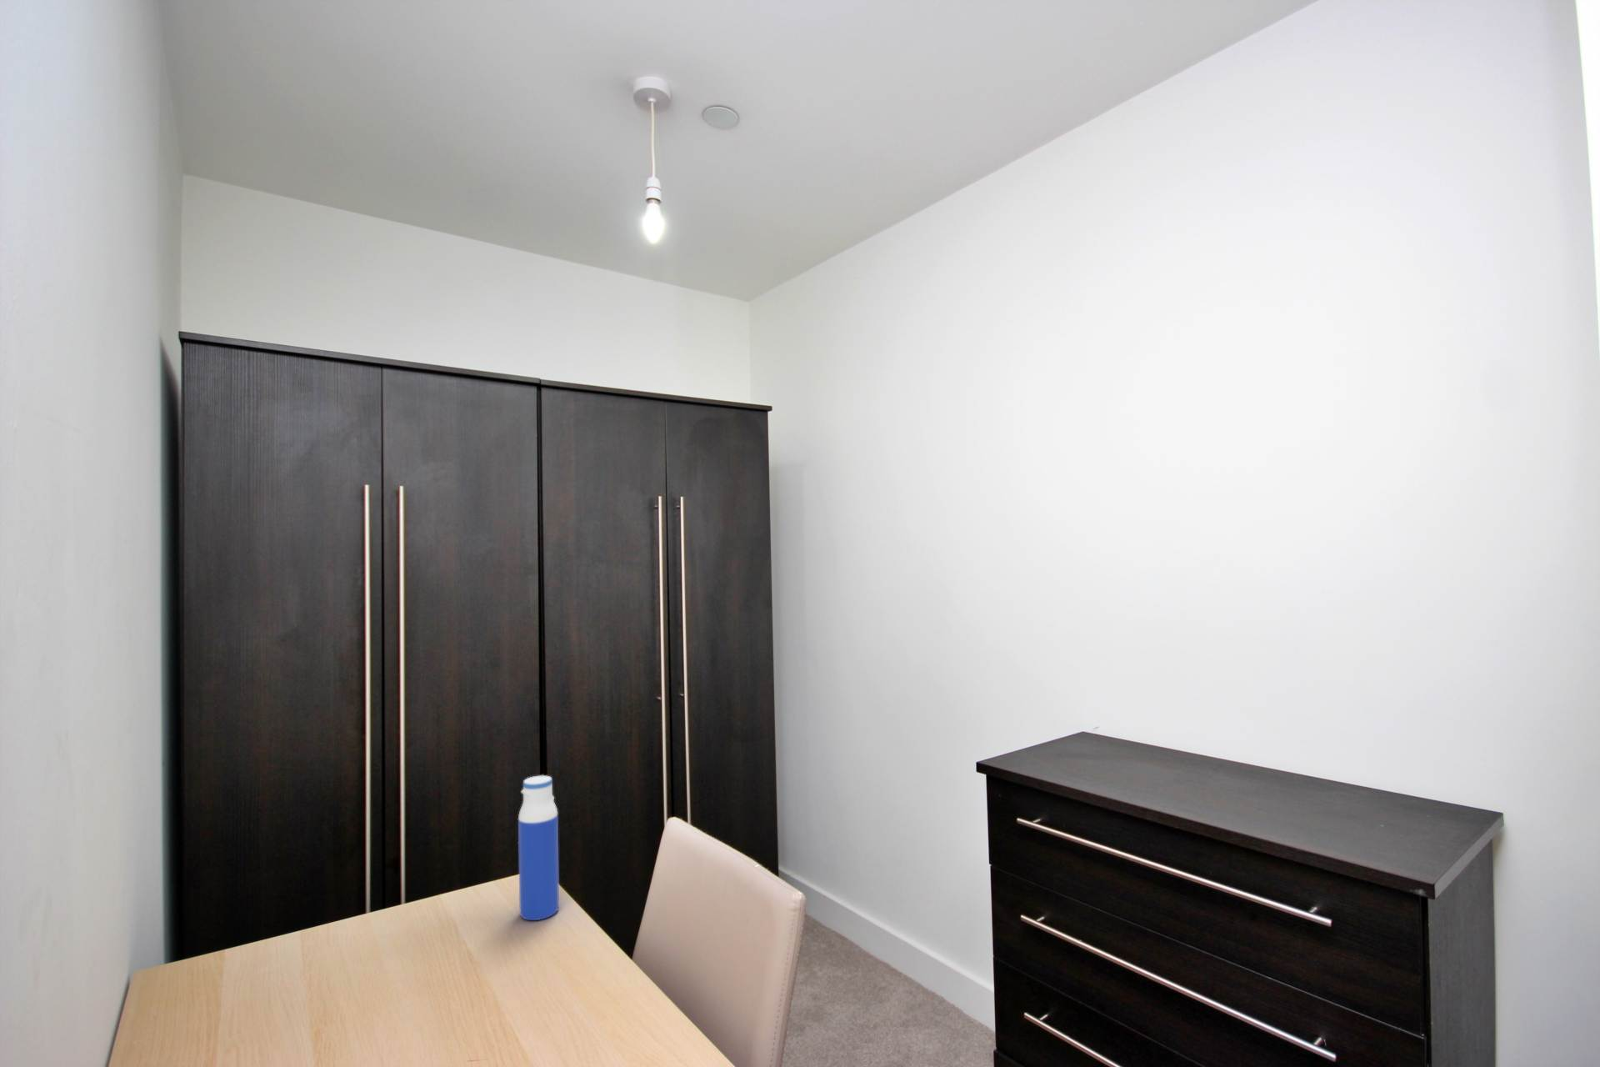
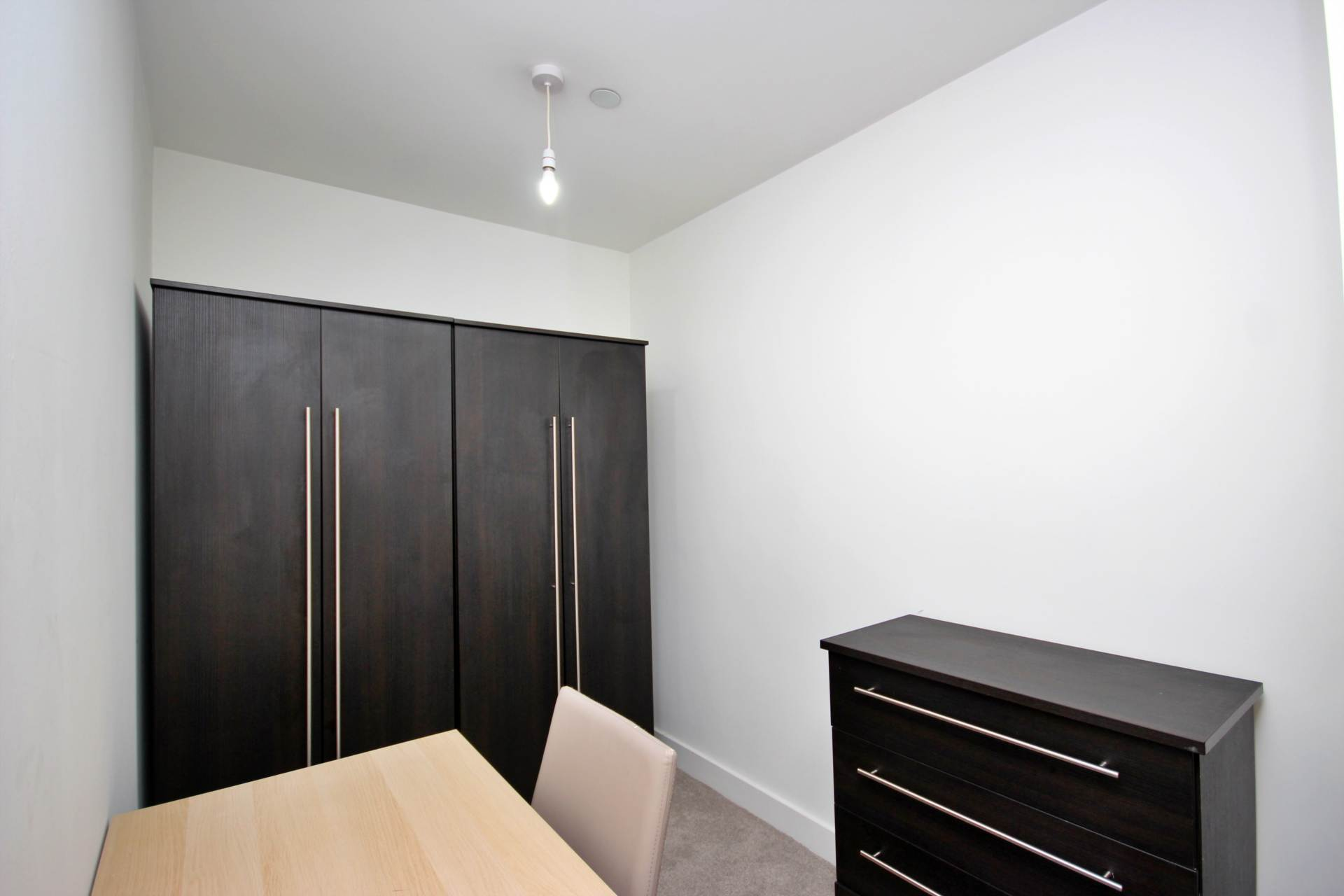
- water bottle [518,774,560,921]
